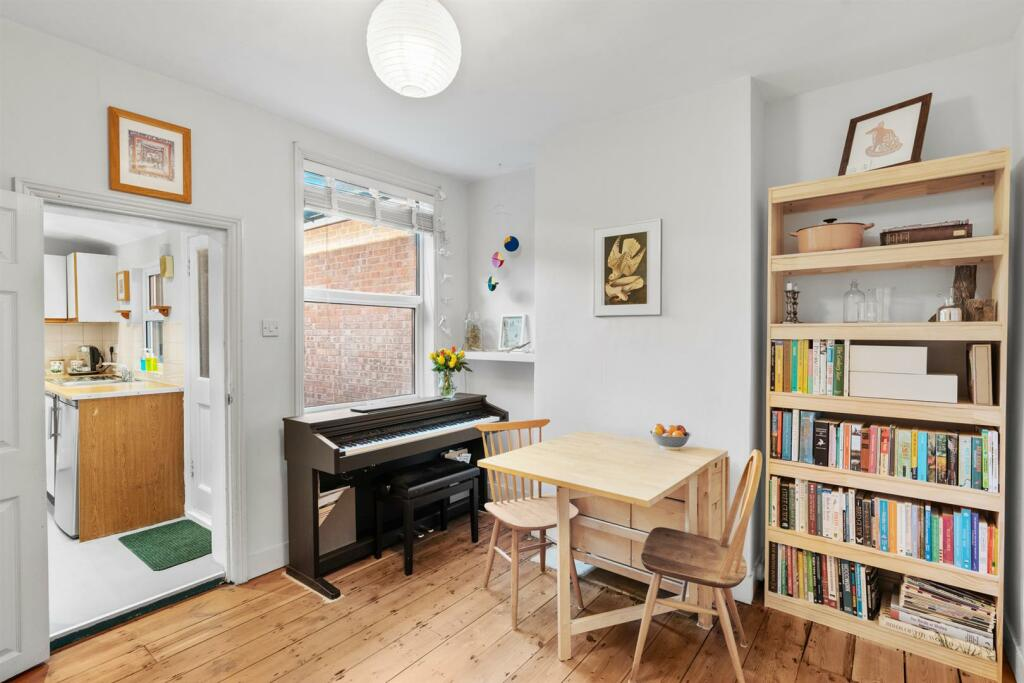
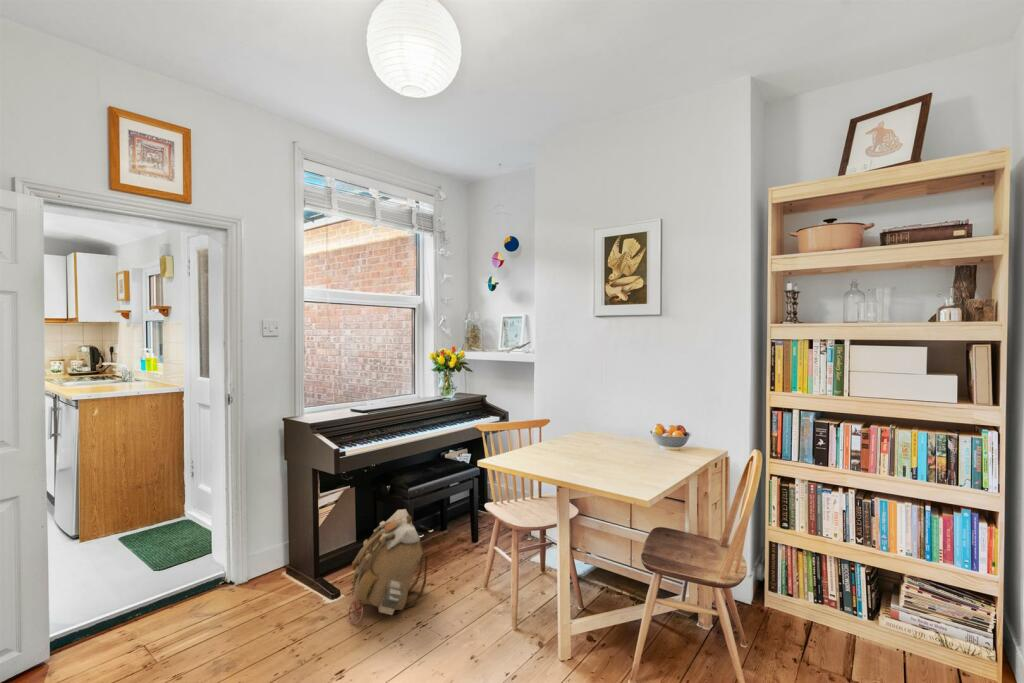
+ backpack [348,508,428,625]
